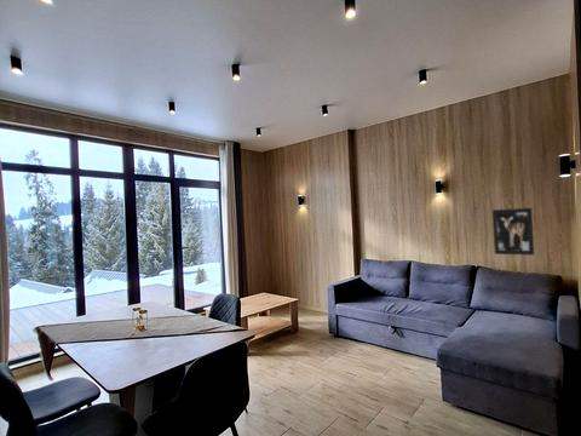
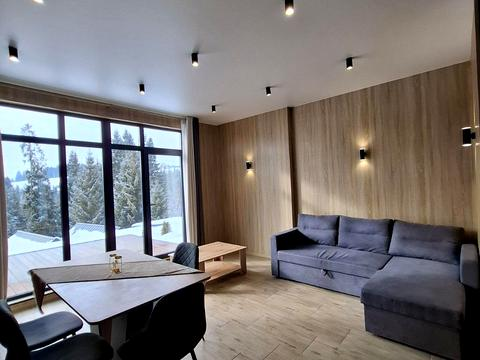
- wall art [491,207,535,257]
